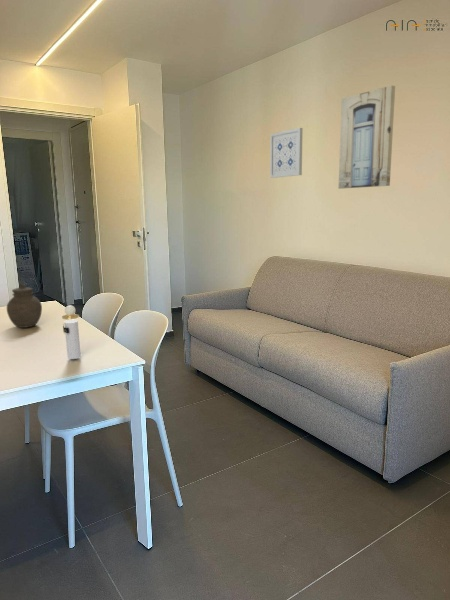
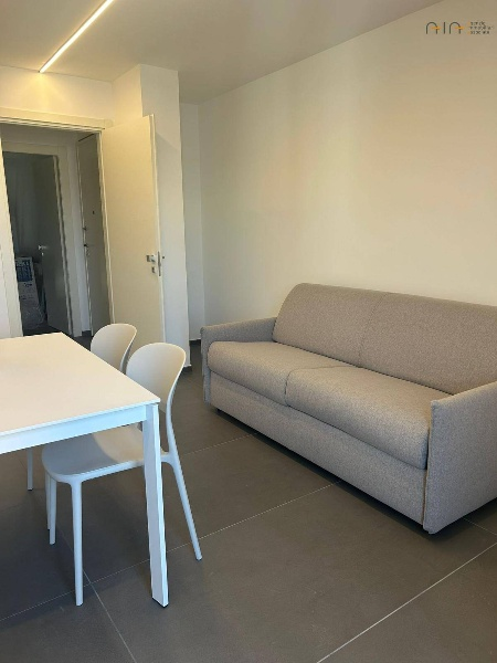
- perfume bottle [61,304,82,360]
- wall art [338,84,396,190]
- wall art [269,127,304,179]
- jar [6,283,43,329]
